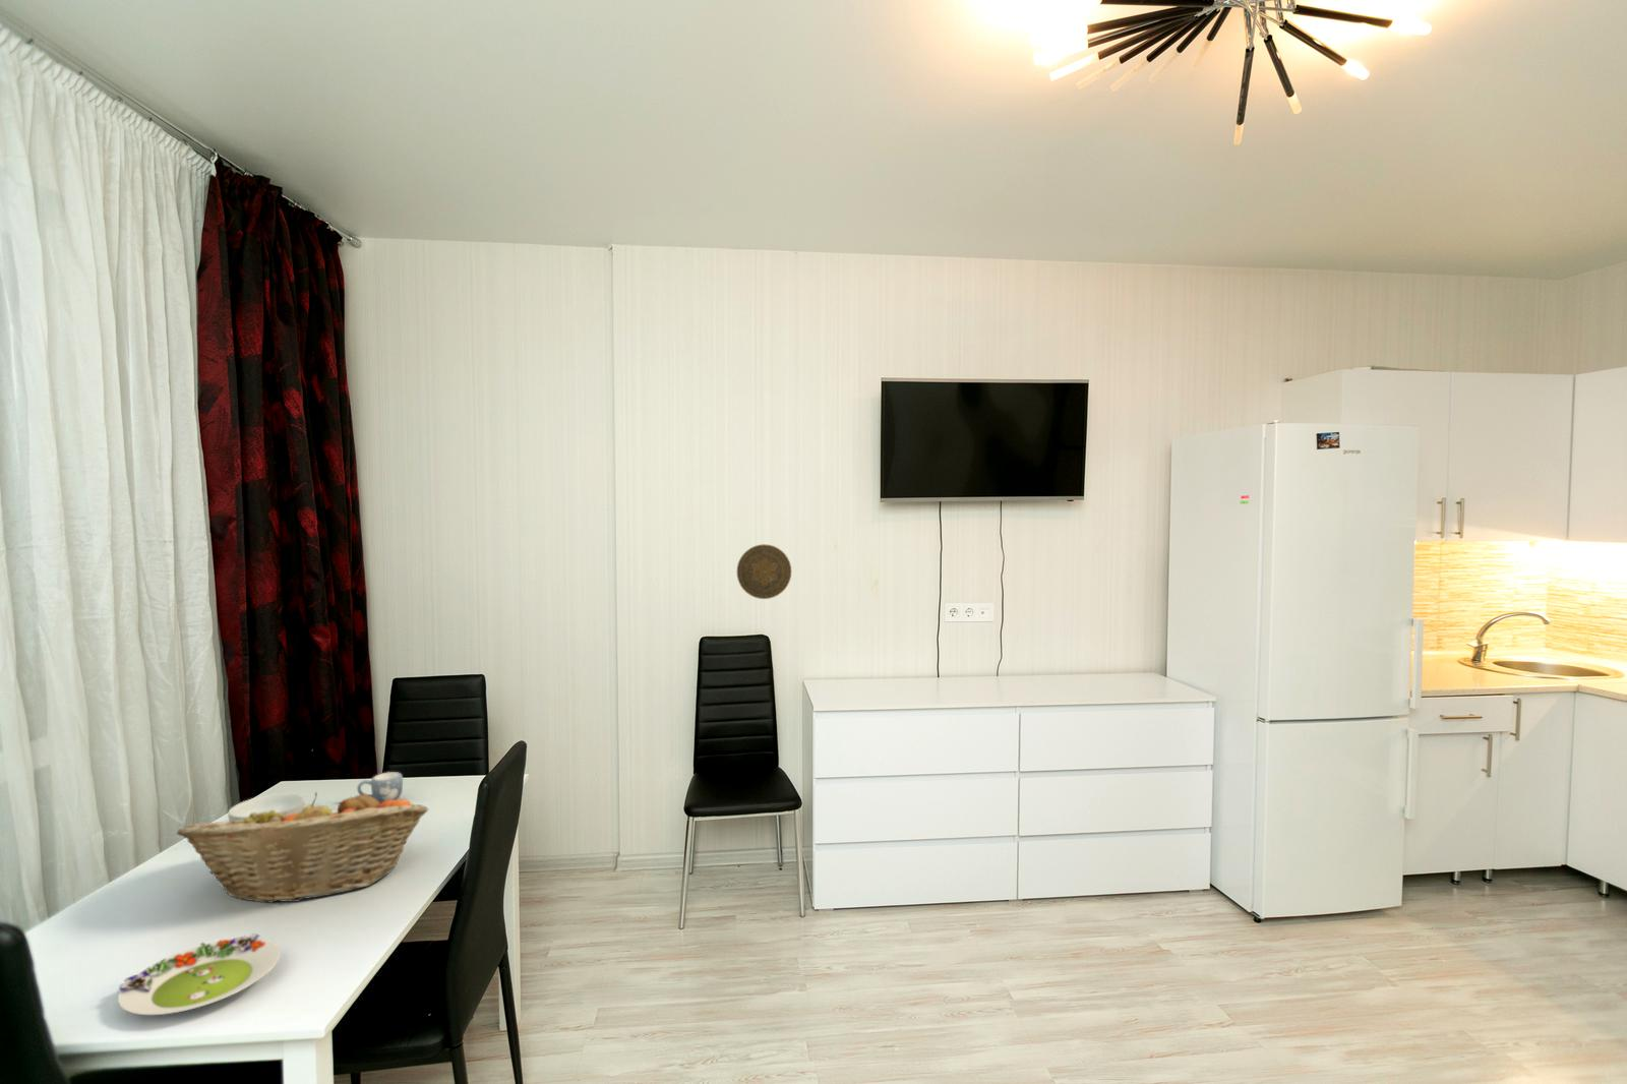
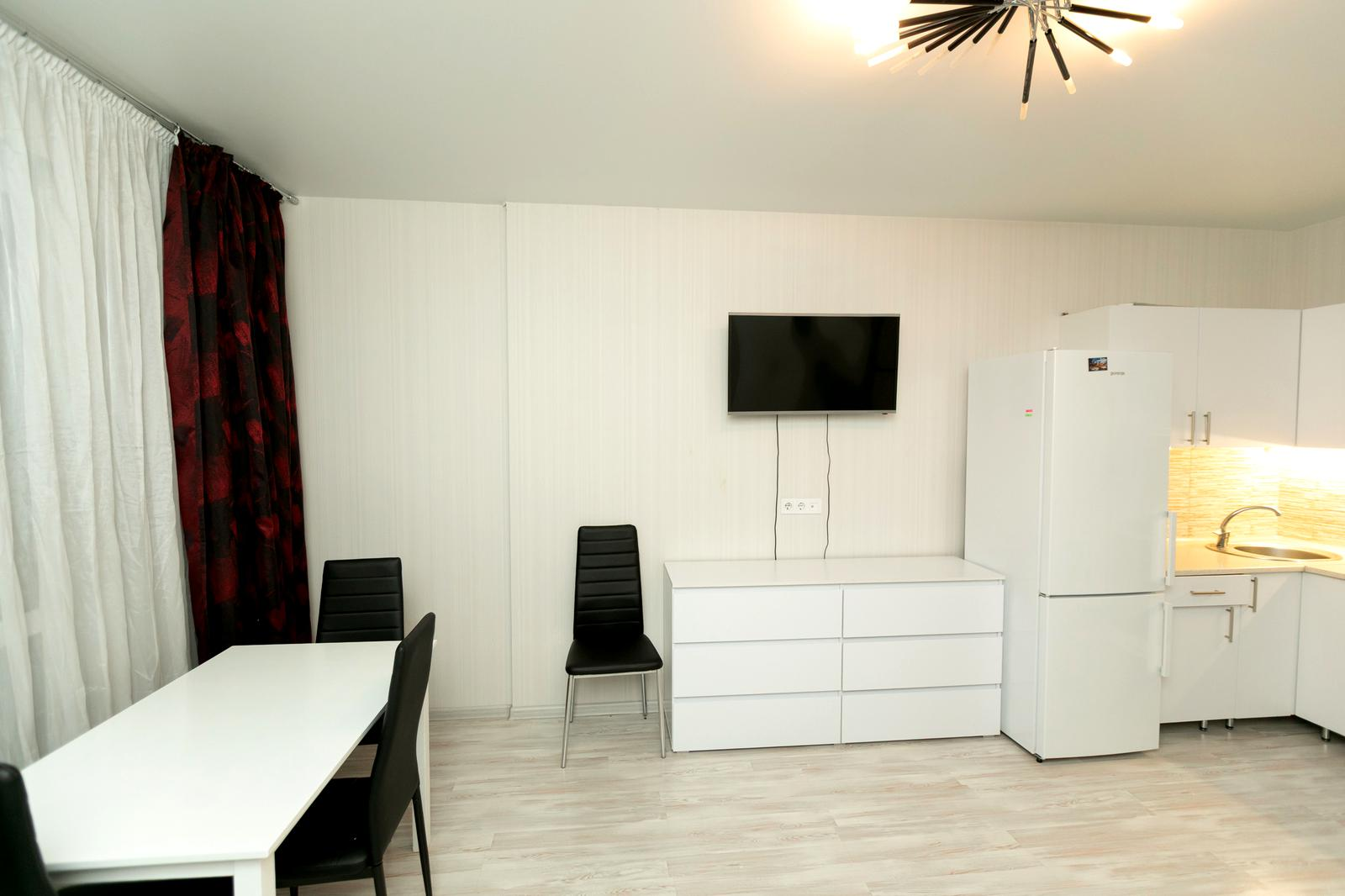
- fruit basket [175,791,429,904]
- cereal bowl [226,792,305,821]
- mug [356,771,404,805]
- salad plate [117,933,282,1016]
- decorative plate [737,543,792,600]
